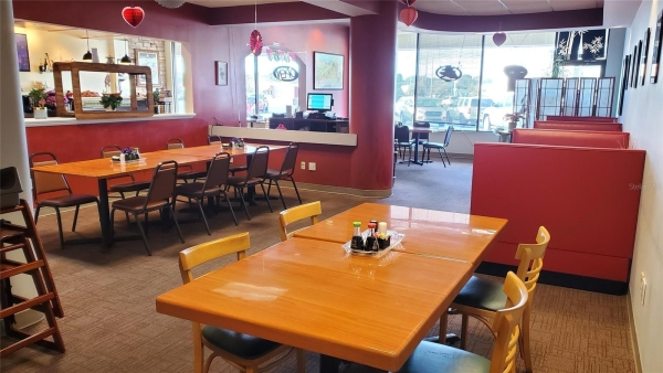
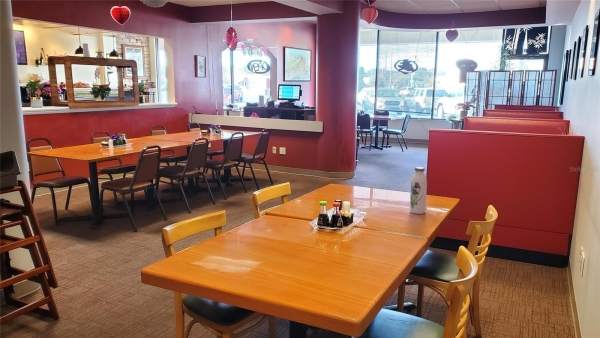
+ water bottle [409,166,428,215]
